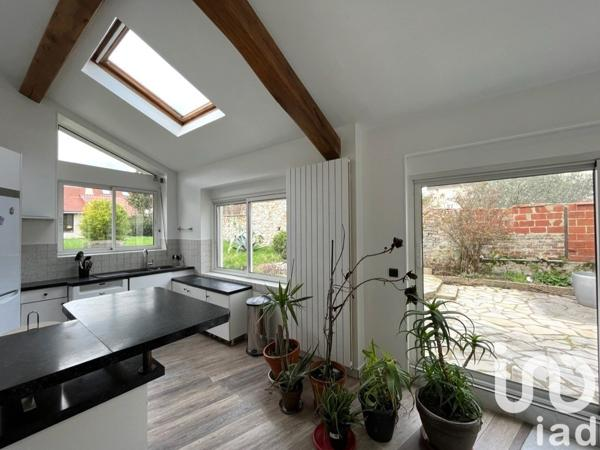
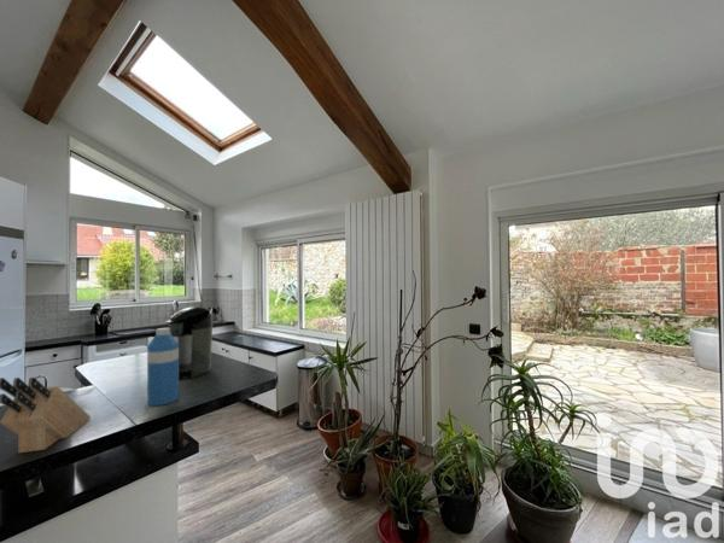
+ coffee maker [164,305,214,380]
+ knife block [0,376,92,454]
+ water bottle [146,327,180,407]
